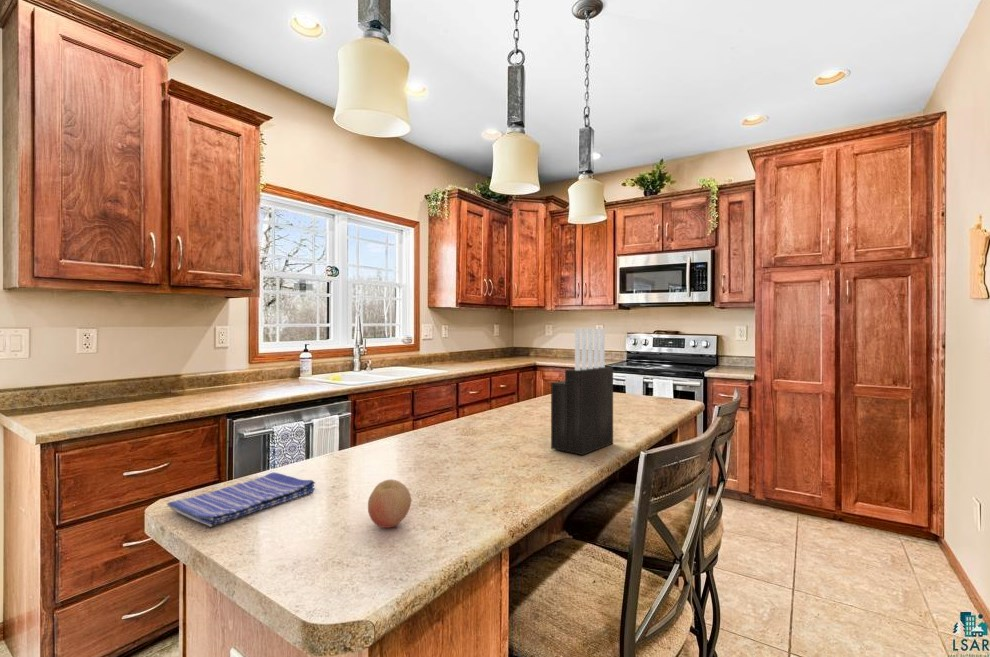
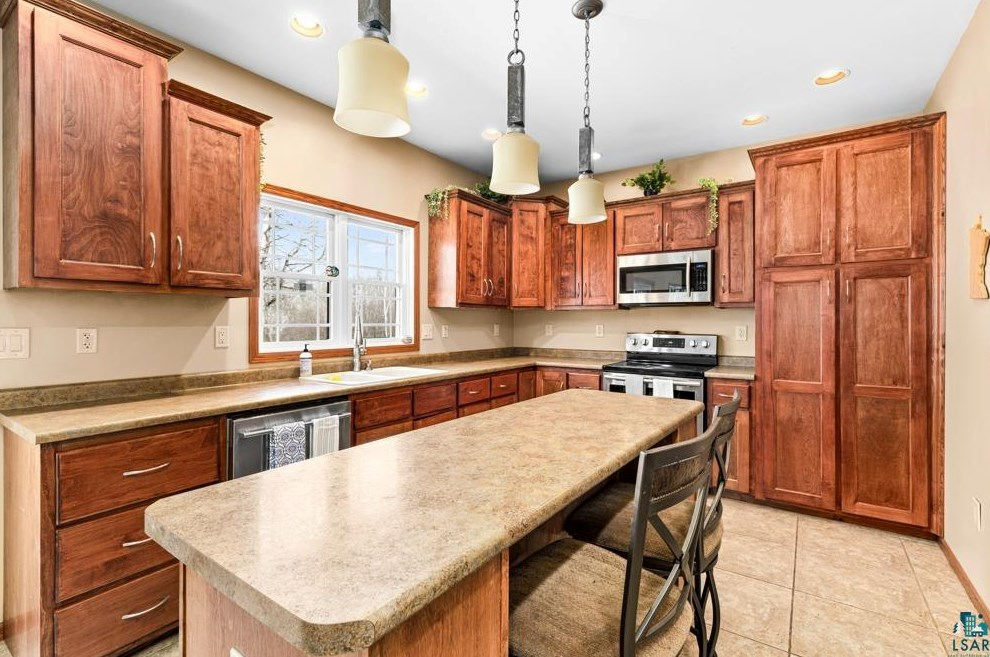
- dish towel [166,471,316,528]
- knife block [550,328,614,456]
- fruit [367,478,412,529]
